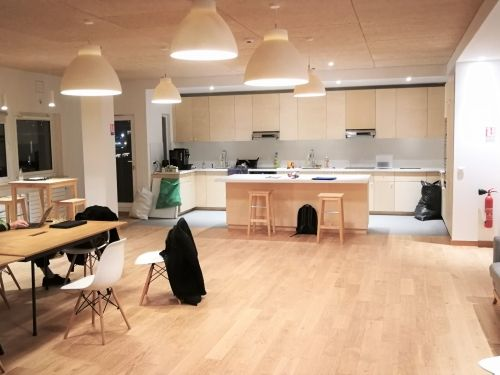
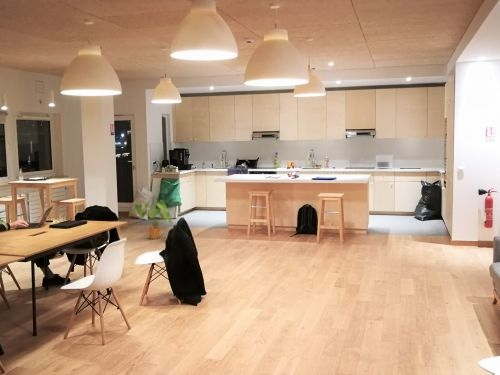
+ house plant [127,196,173,240]
